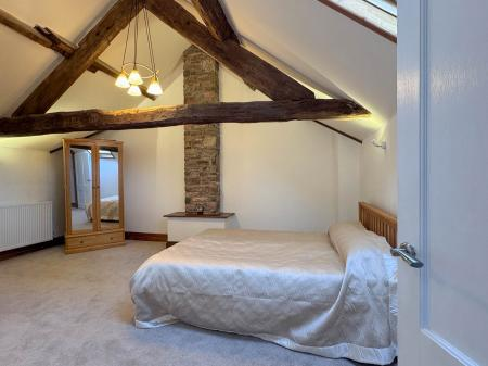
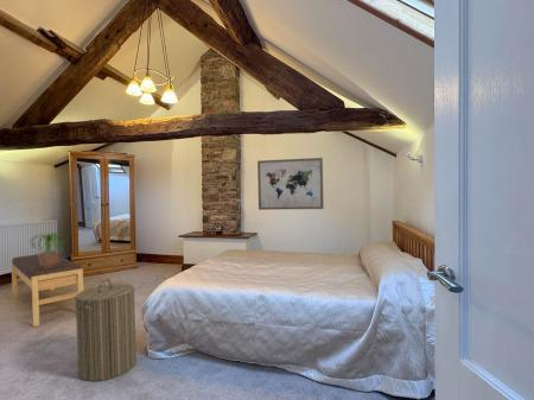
+ potted plant [27,230,68,267]
+ laundry hamper [74,278,138,382]
+ bench [11,253,84,328]
+ wall art [256,157,325,211]
